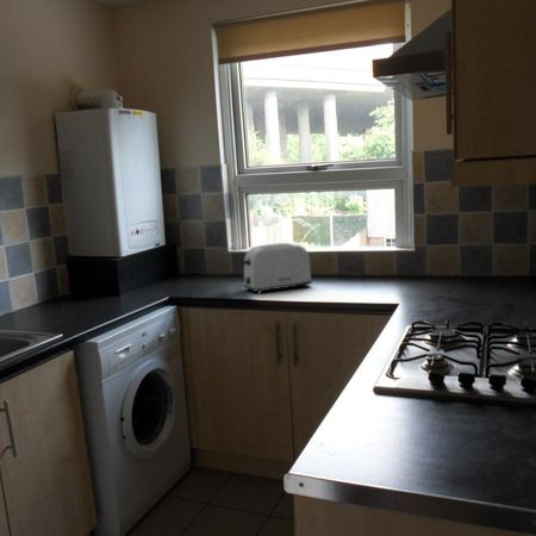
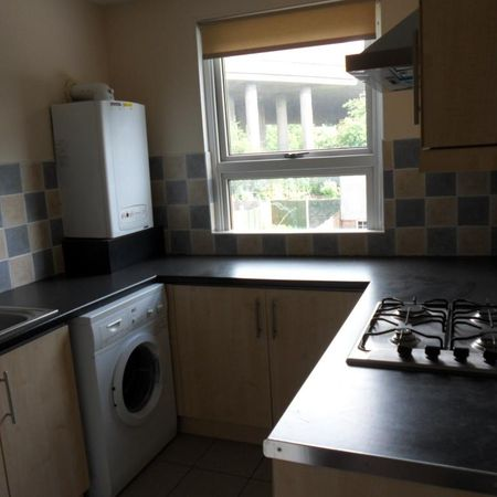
- toaster [243,242,313,295]
